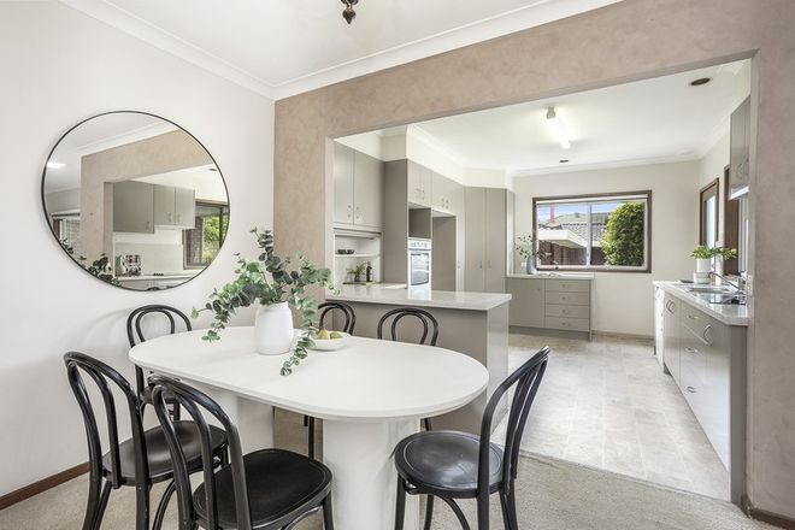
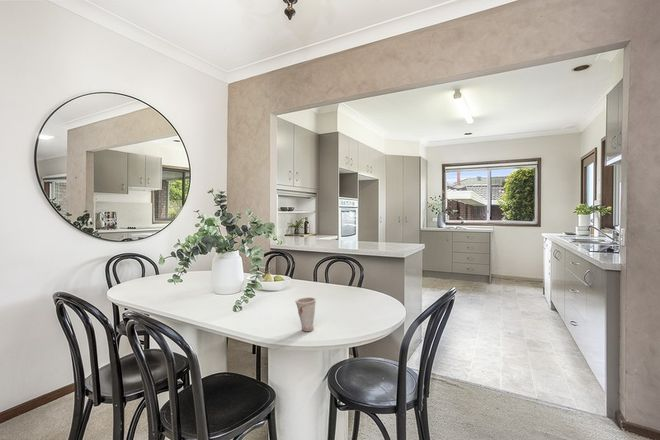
+ cup [294,296,317,332]
